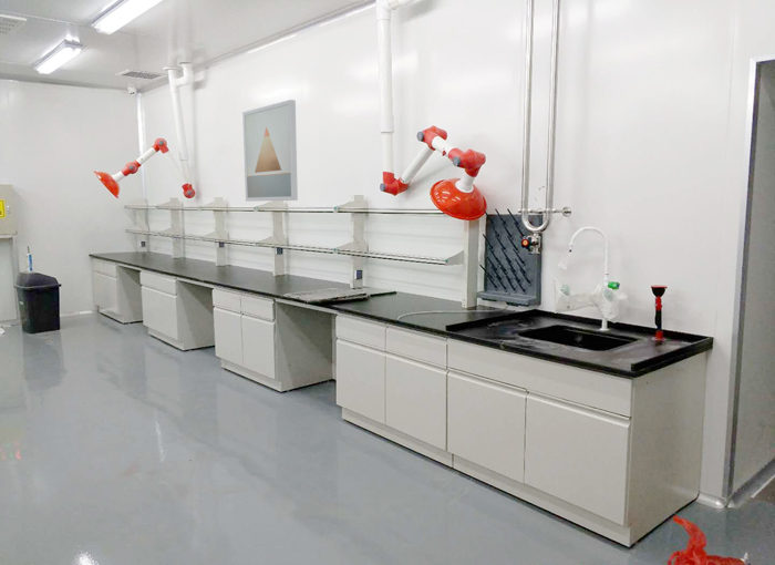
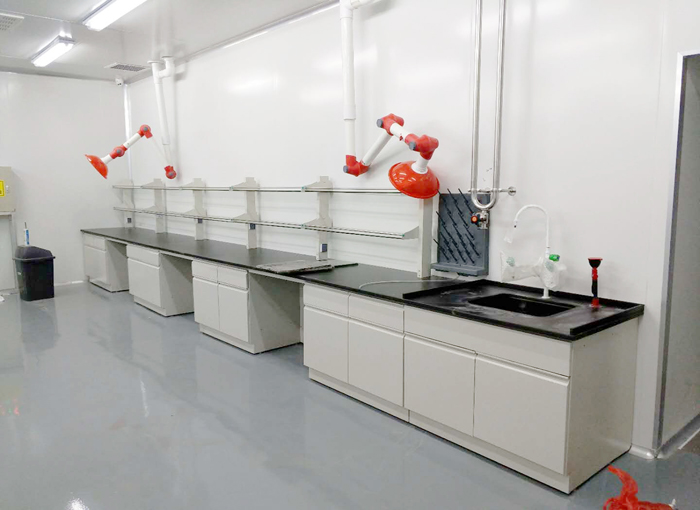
- wall art [241,99,299,203]
